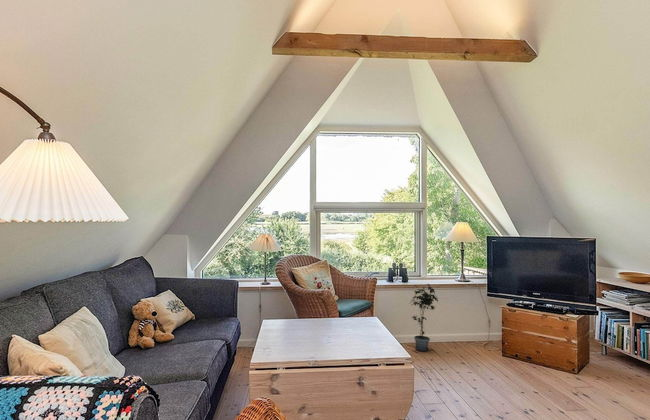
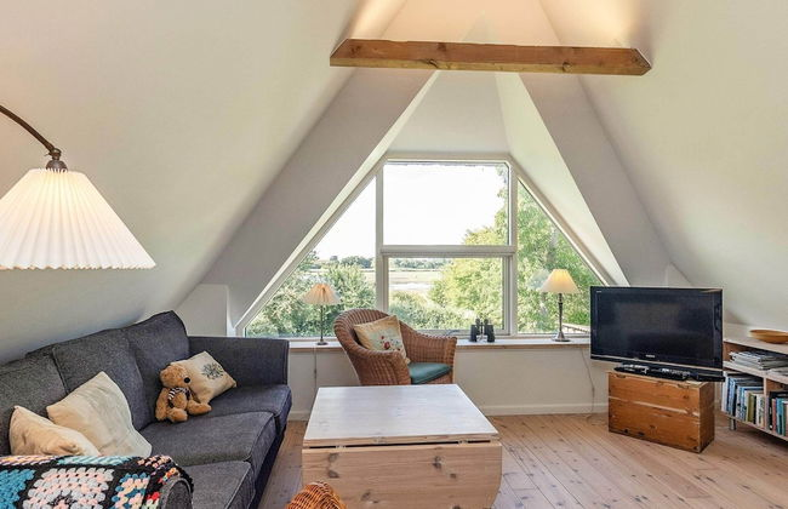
- potted plant [408,283,439,352]
